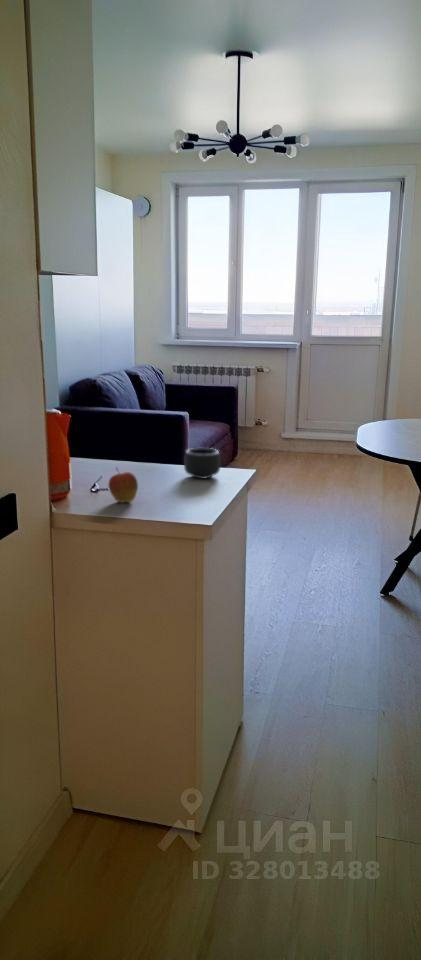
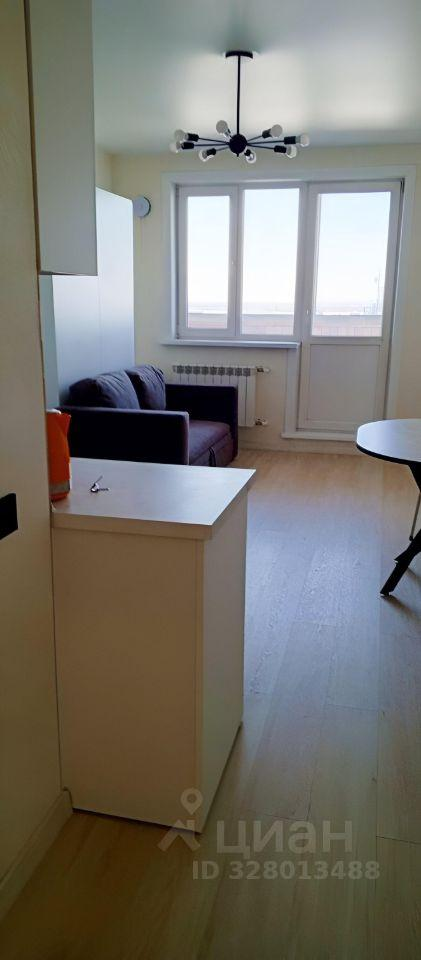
- mug [183,447,221,480]
- fruit [107,466,139,503]
